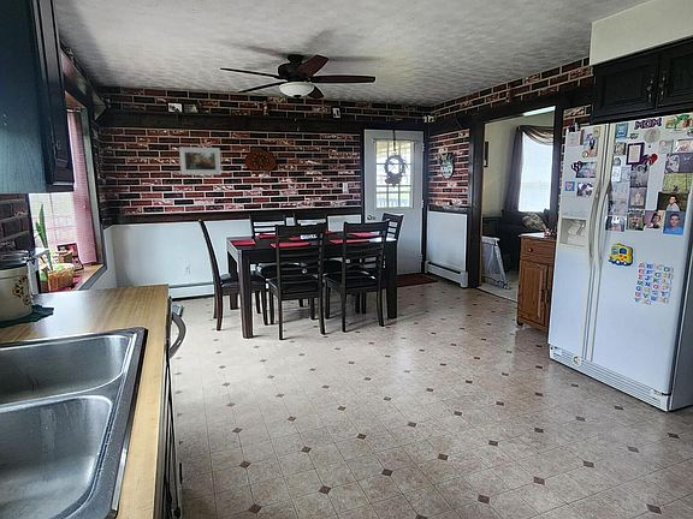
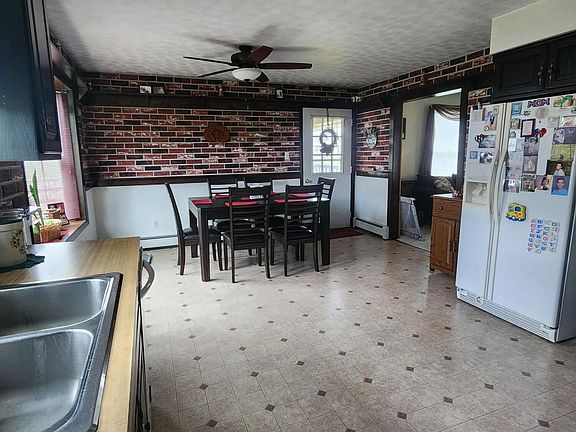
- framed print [178,147,223,175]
